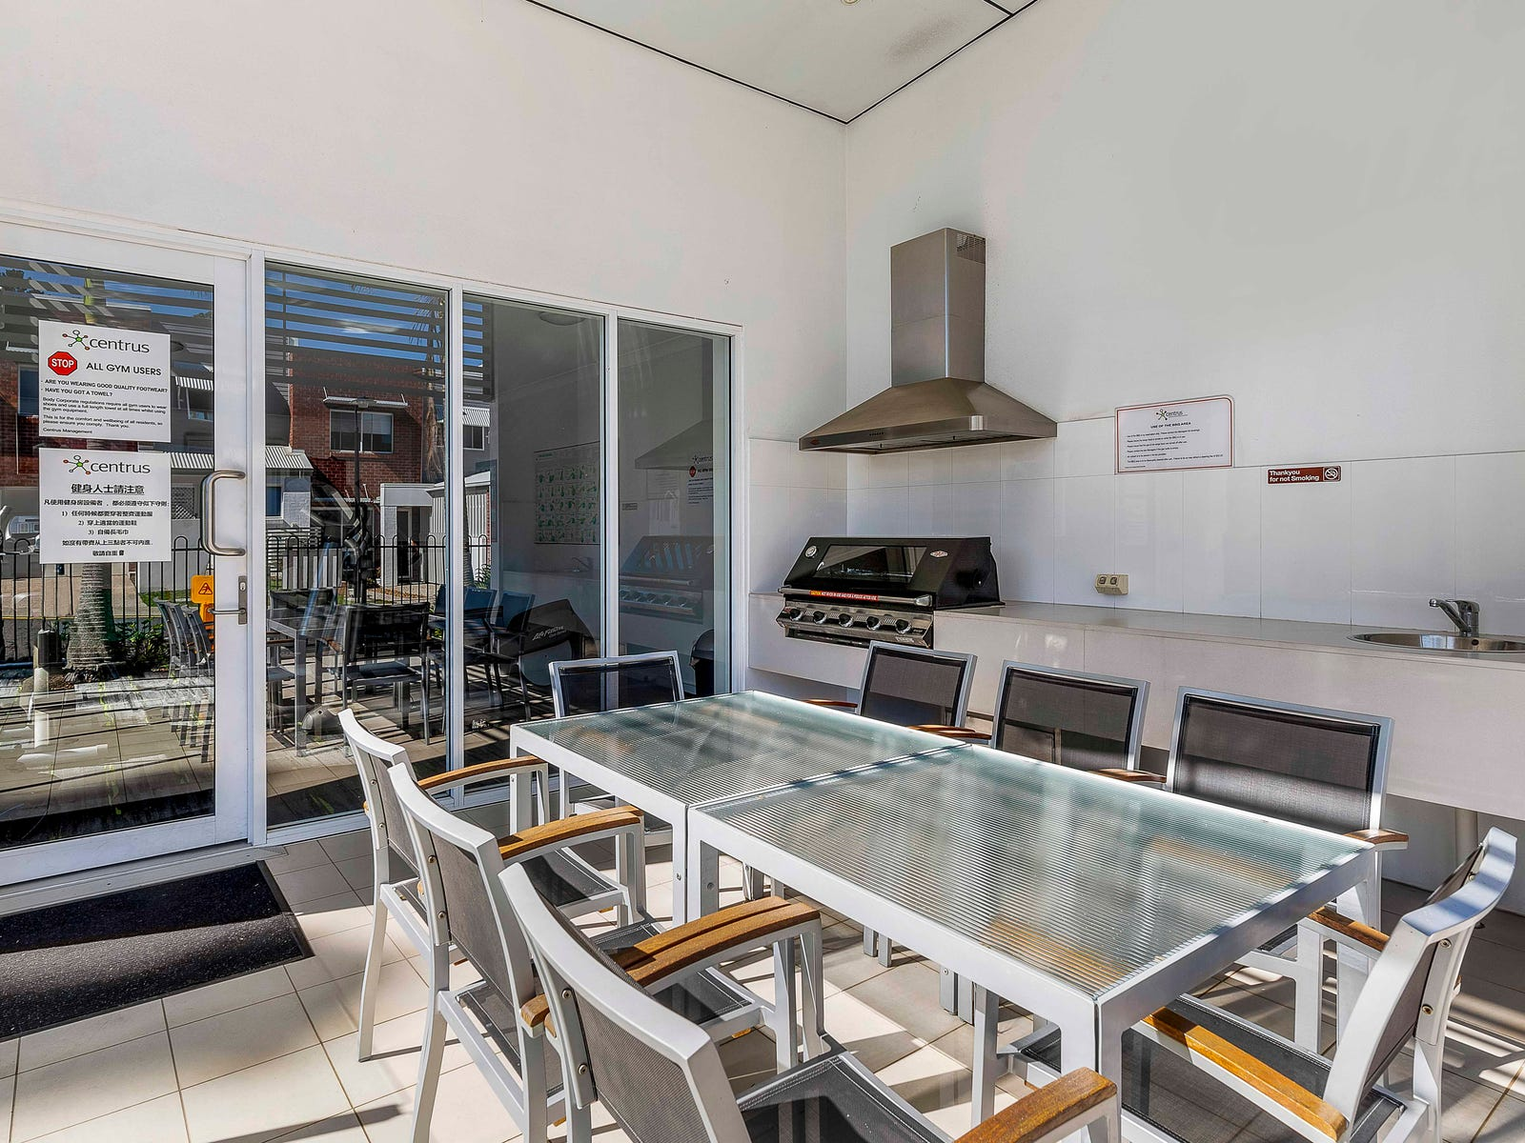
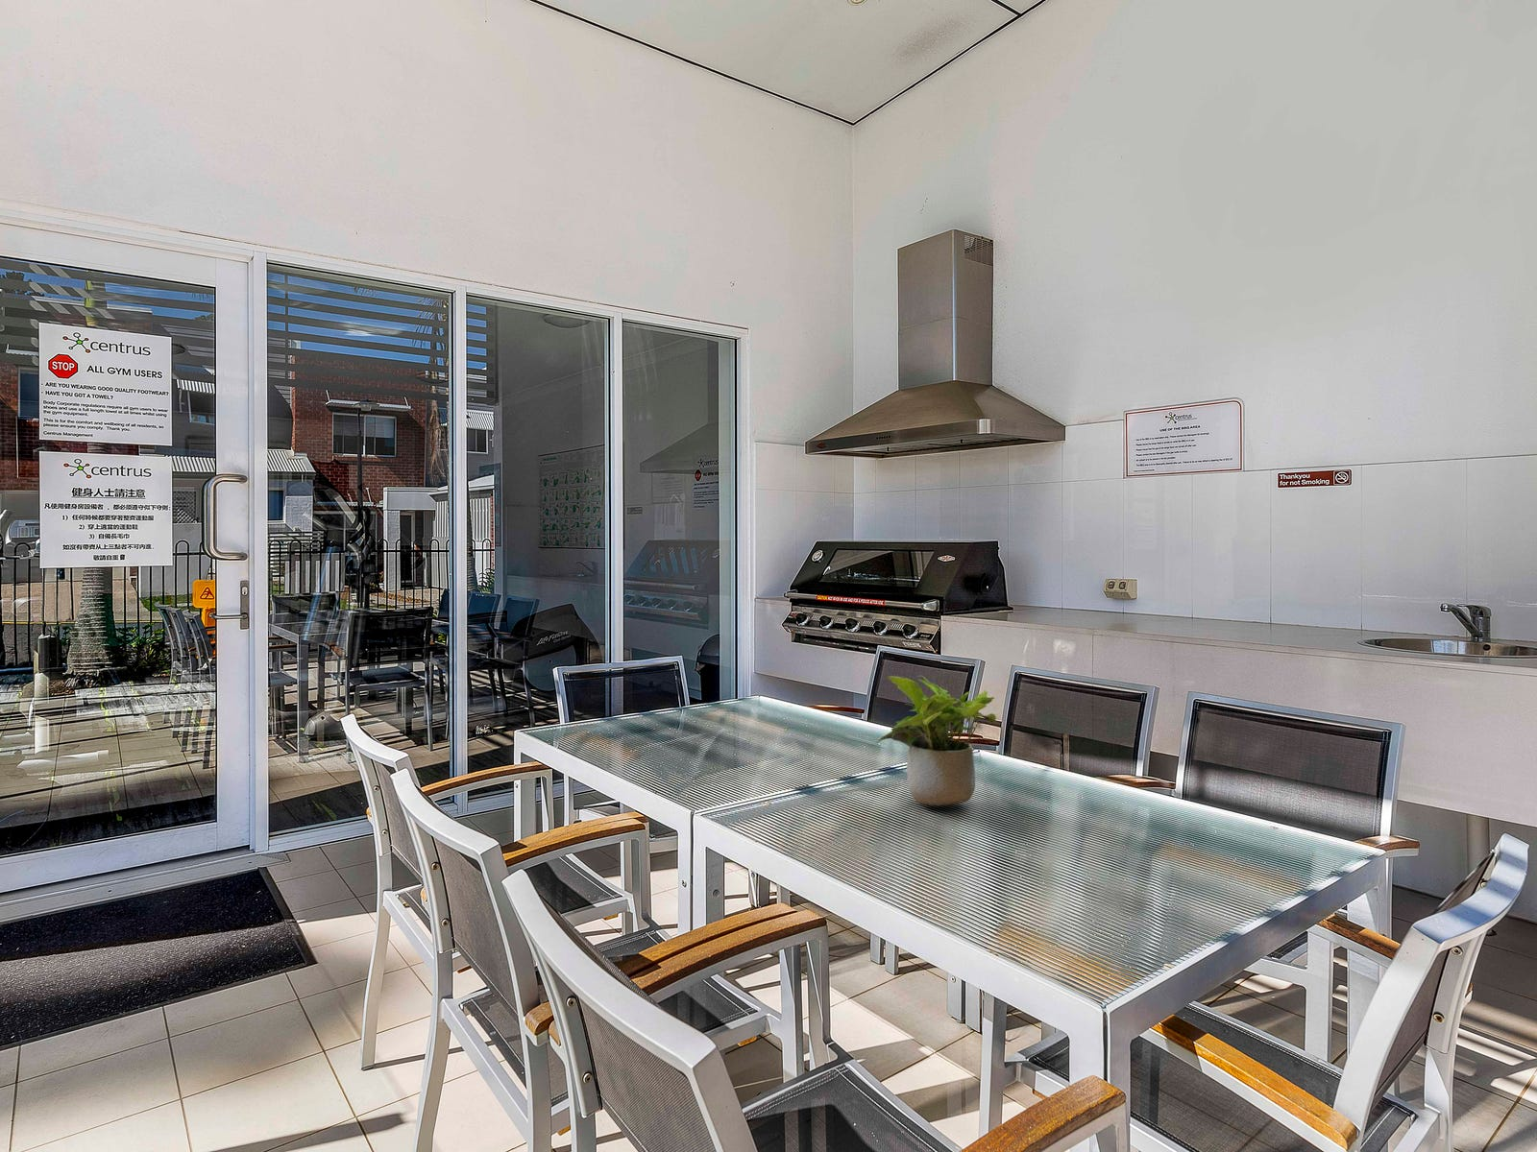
+ potted plant [875,674,997,806]
